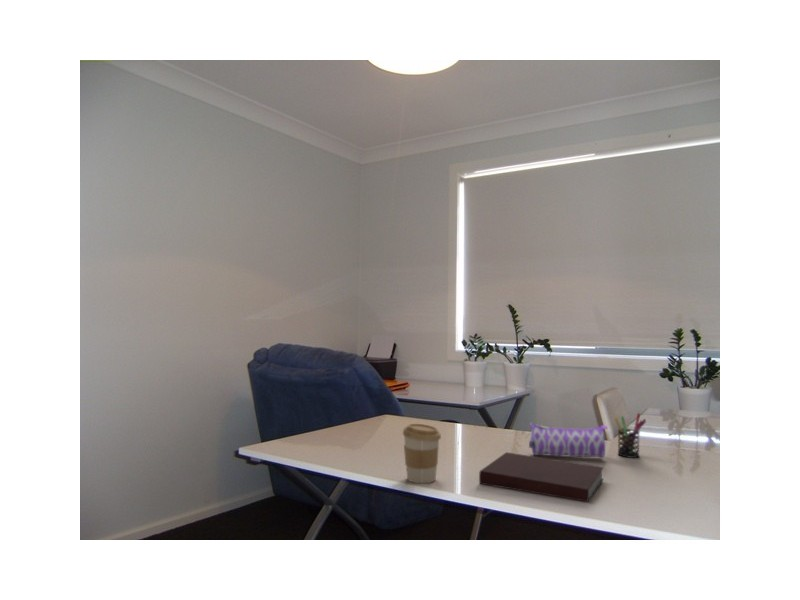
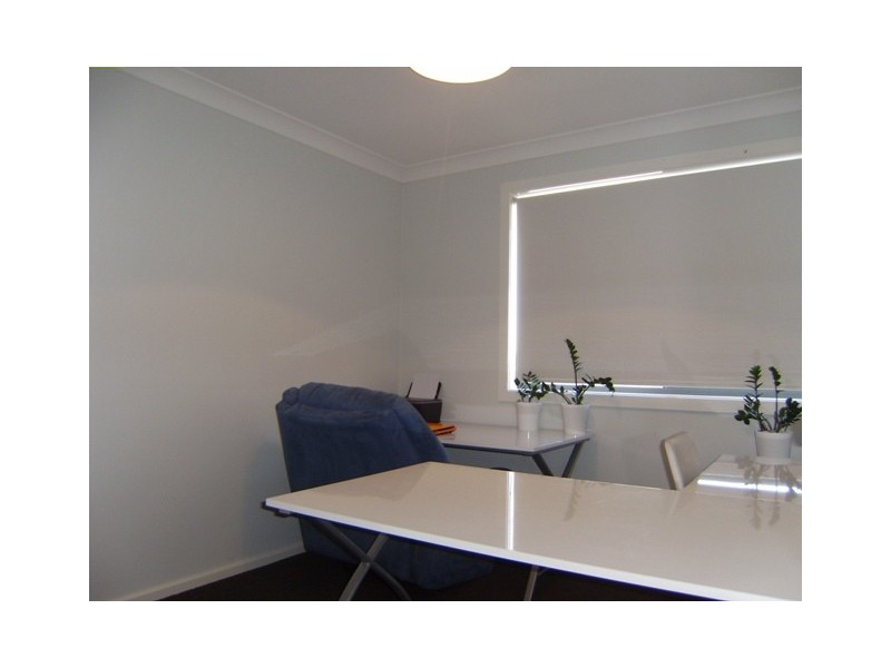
- pencil case [528,422,609,459]
- pen holder [613,412,647,459]
- coffee cup [402,423,442,484]
- notebook [478,451,605,503]
